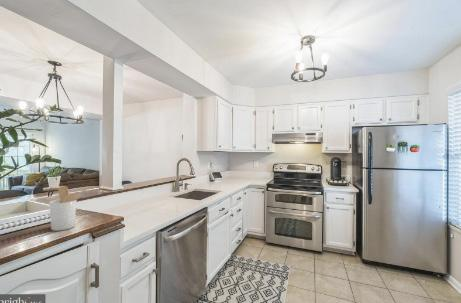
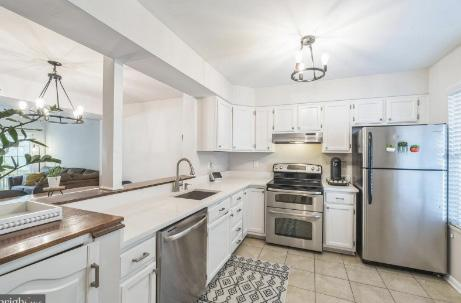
- utensil holder [48,185,89,232]
